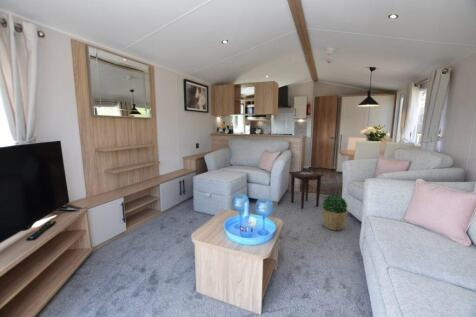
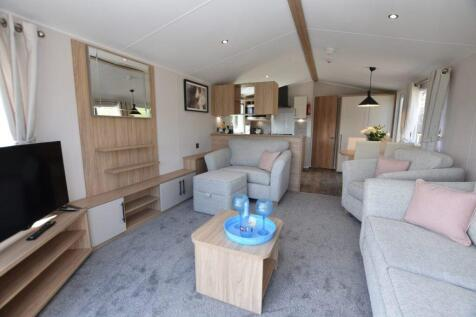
- side table [288,170,325,210]
- potted plant [321,194,349,231]
